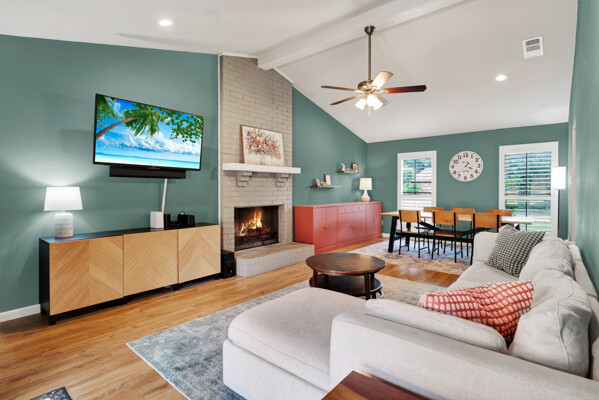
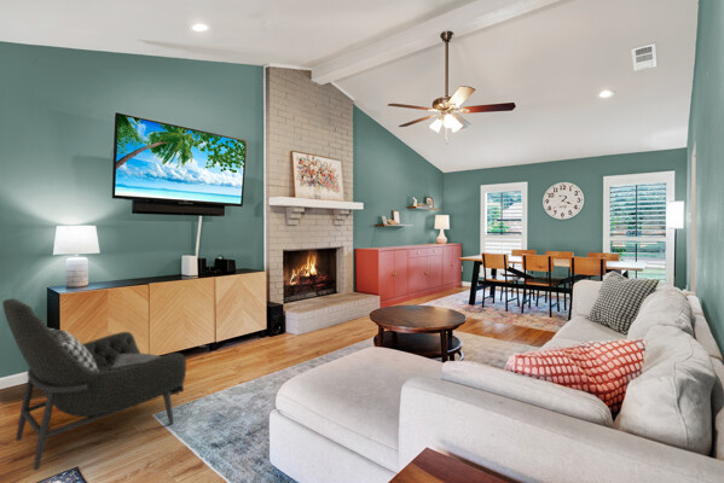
+ armchair [1,297,187,472]
